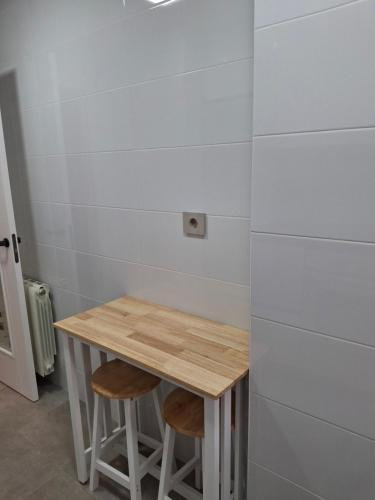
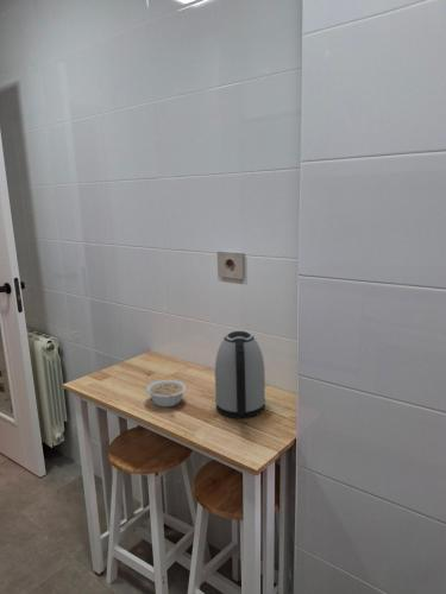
+ legume [145,379,187,409]
+ kettle [214,330,266,419]
